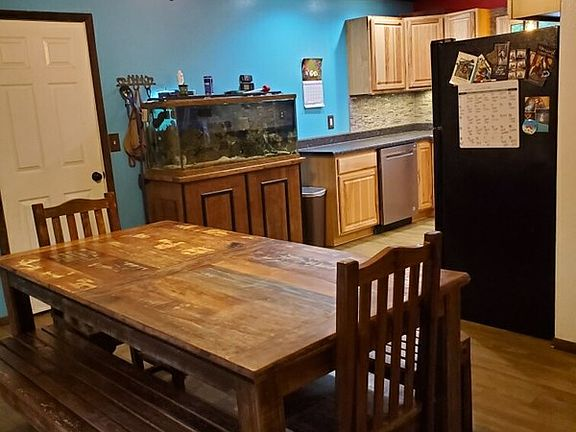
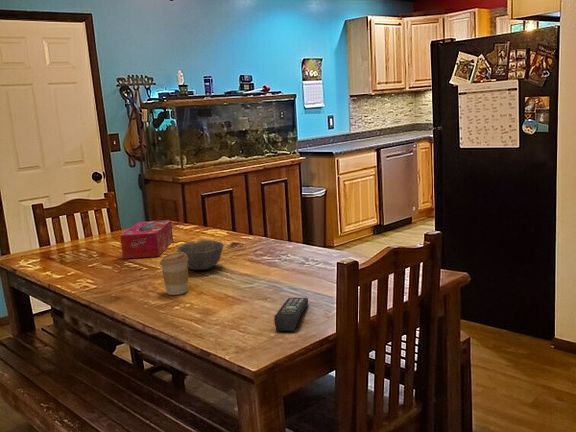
+ coffee cup [159,252,189,296]
+ remote control [273,297,309,332]
+ bowl [176,239,225,271]
+ tissue box [119,219,174,260]
